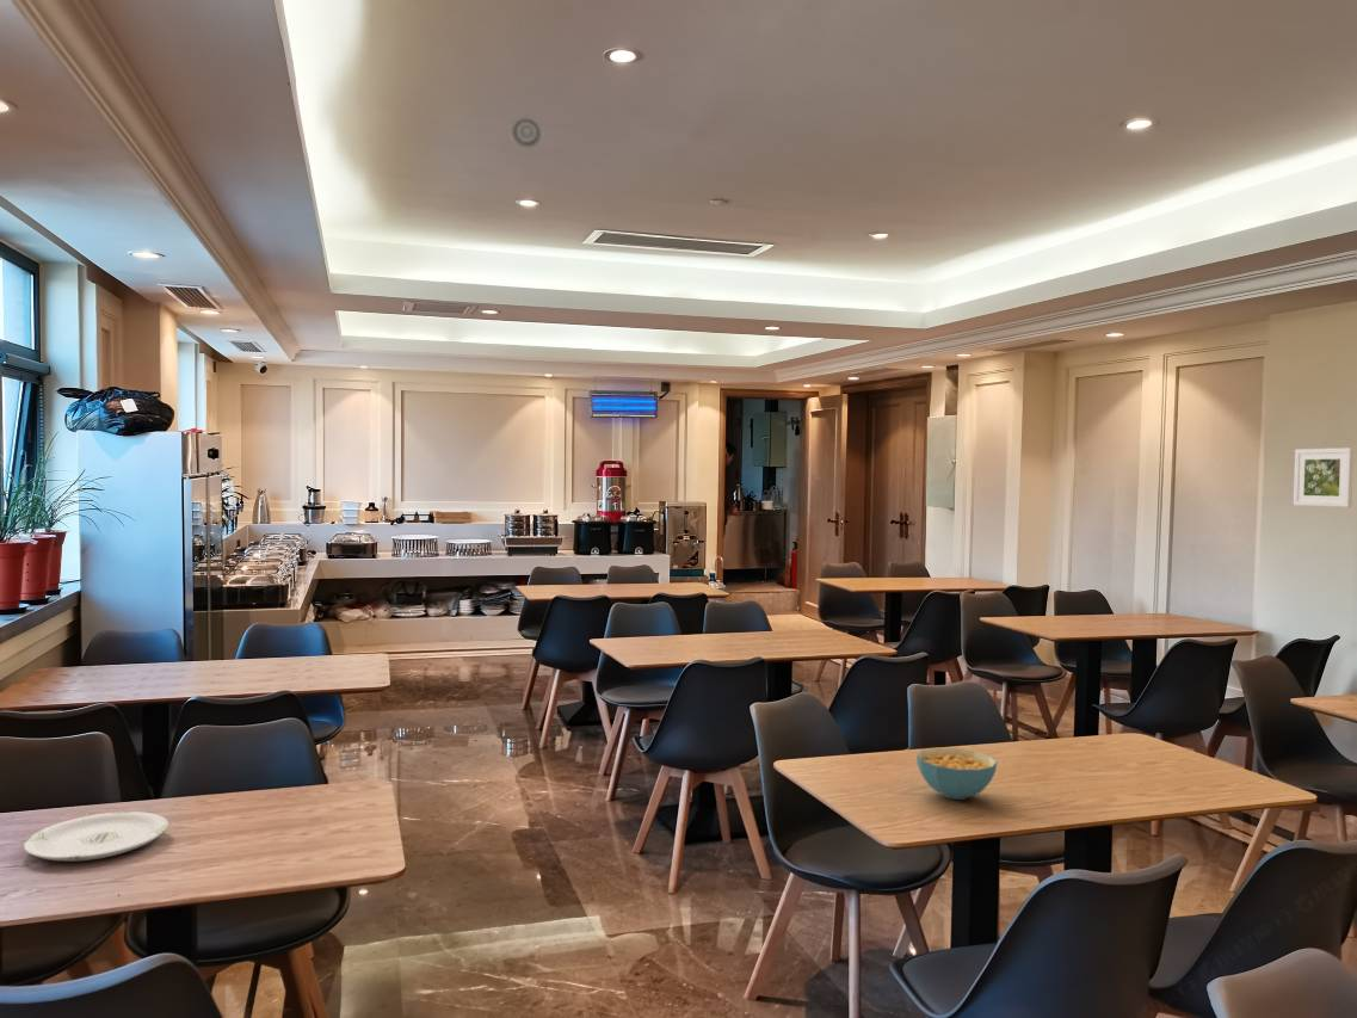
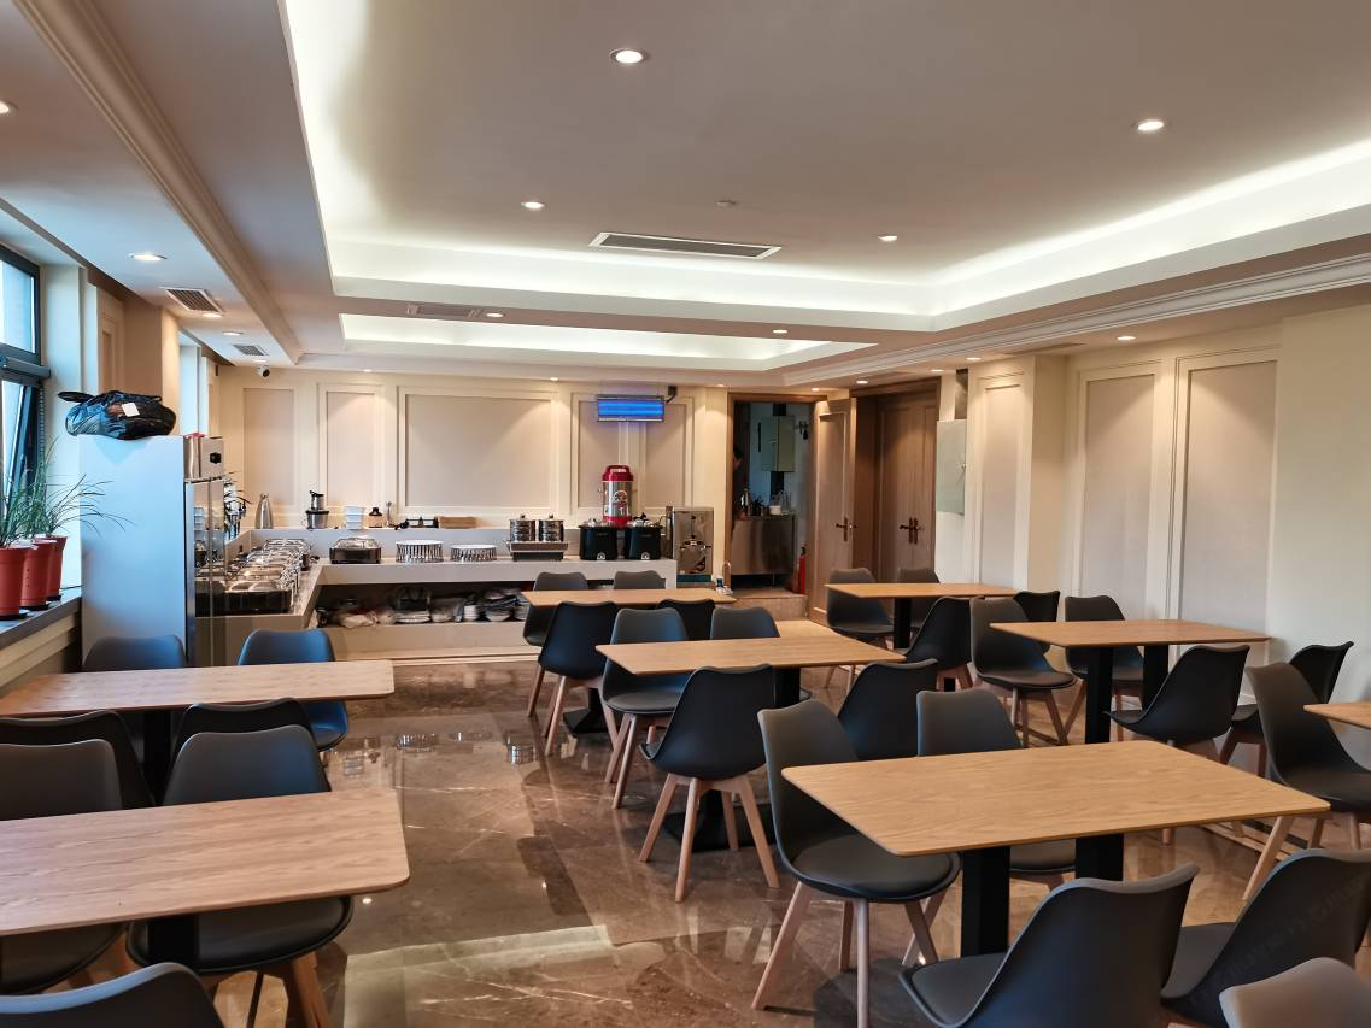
- smoke detector [508,115,544,150]
- cereal bowl [915,747,998,801]
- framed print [1293,446,1355,508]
- plate [23,810,169,863]
